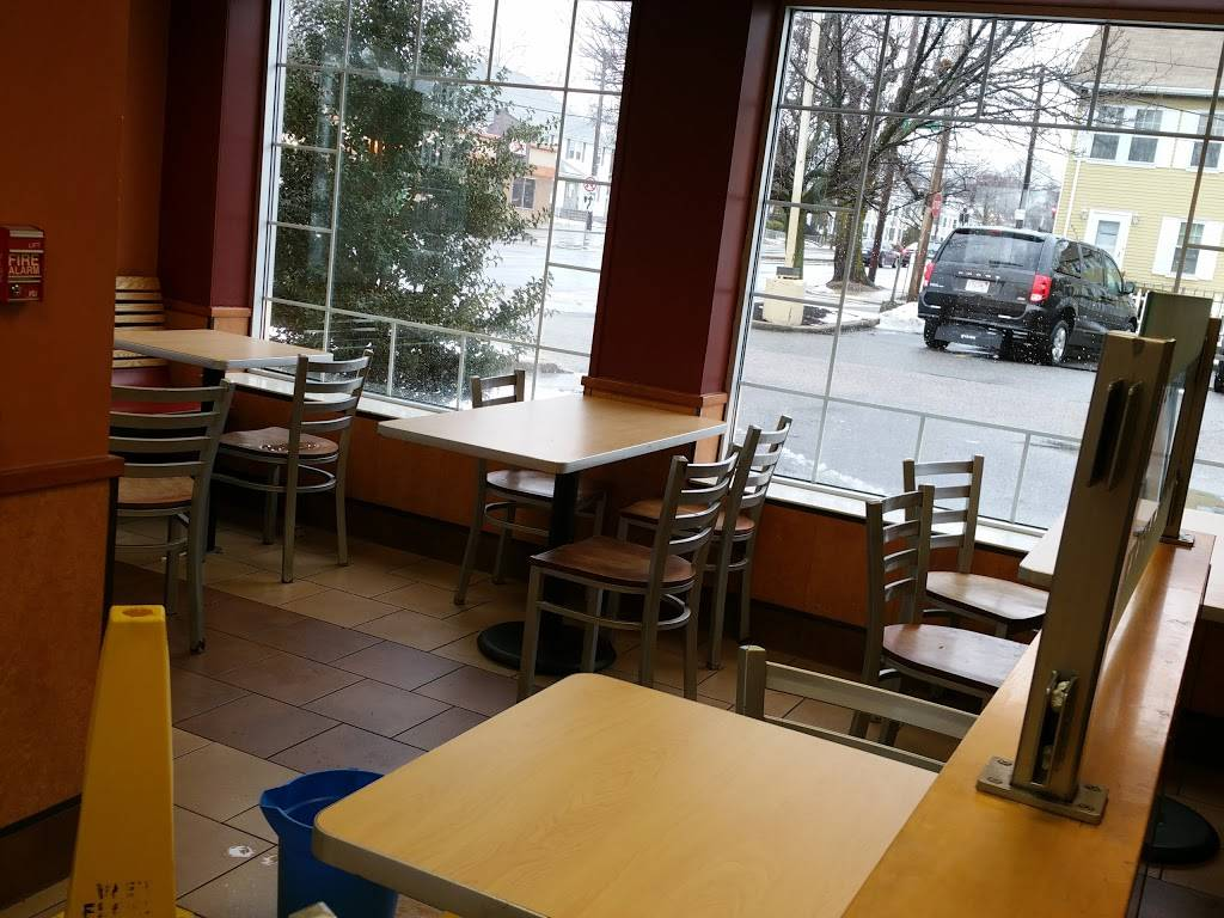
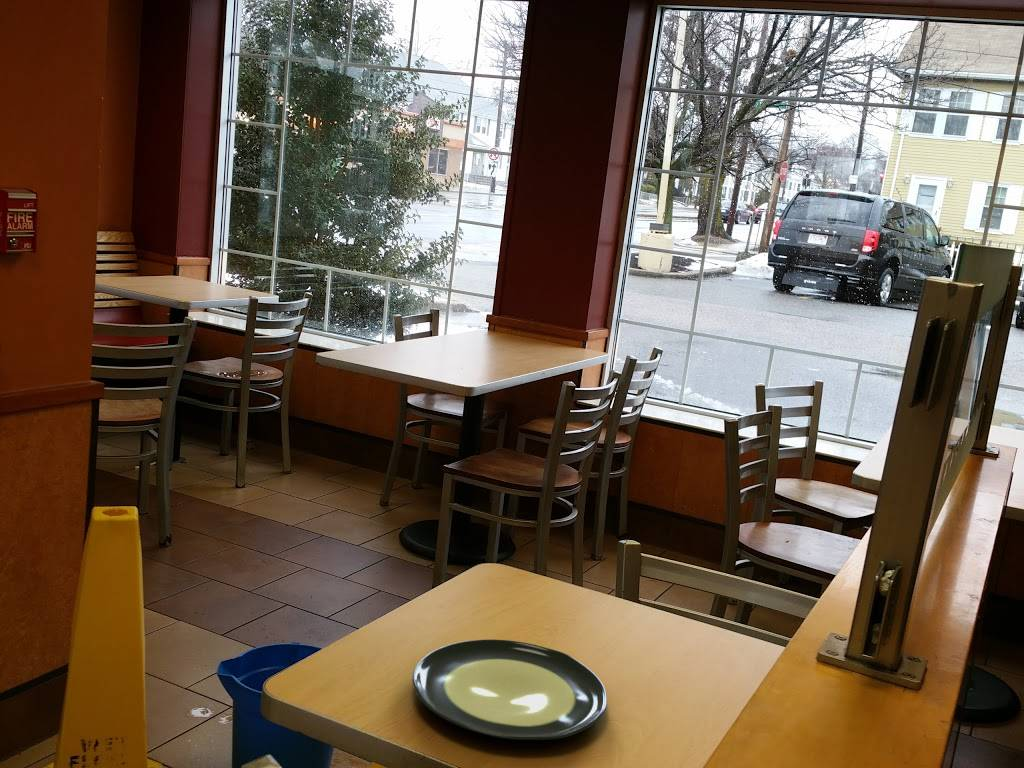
+ plate [411,638,608,741]
